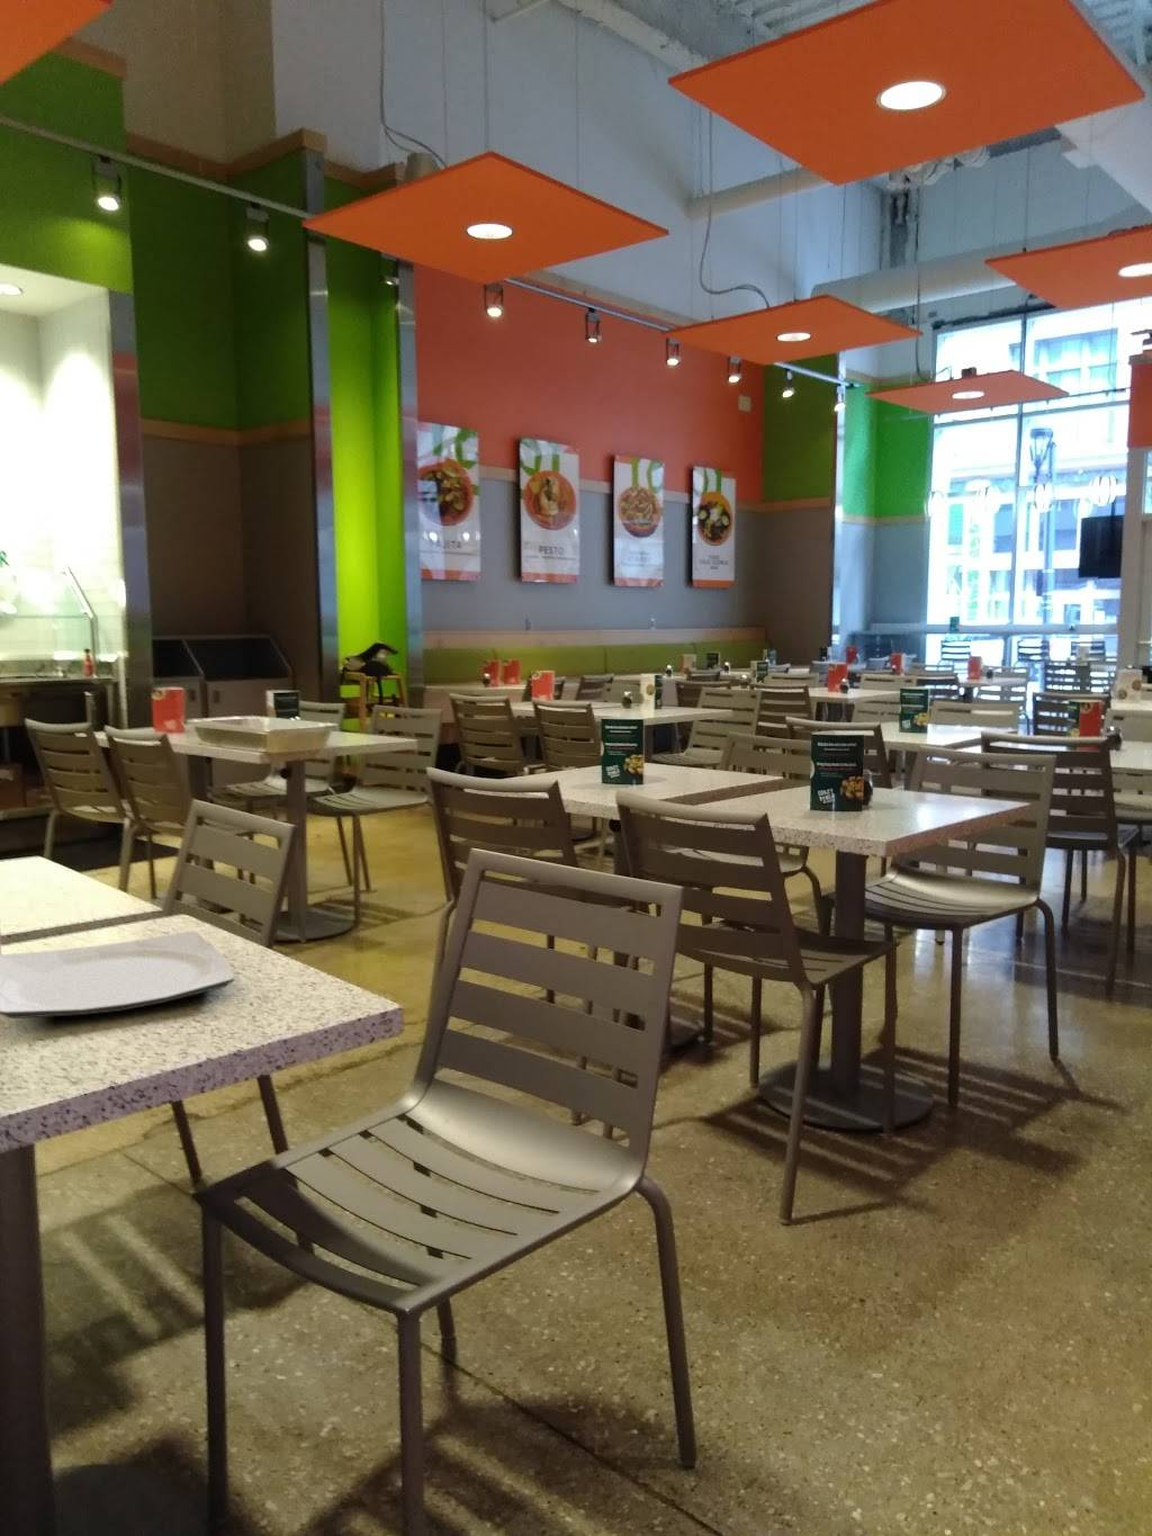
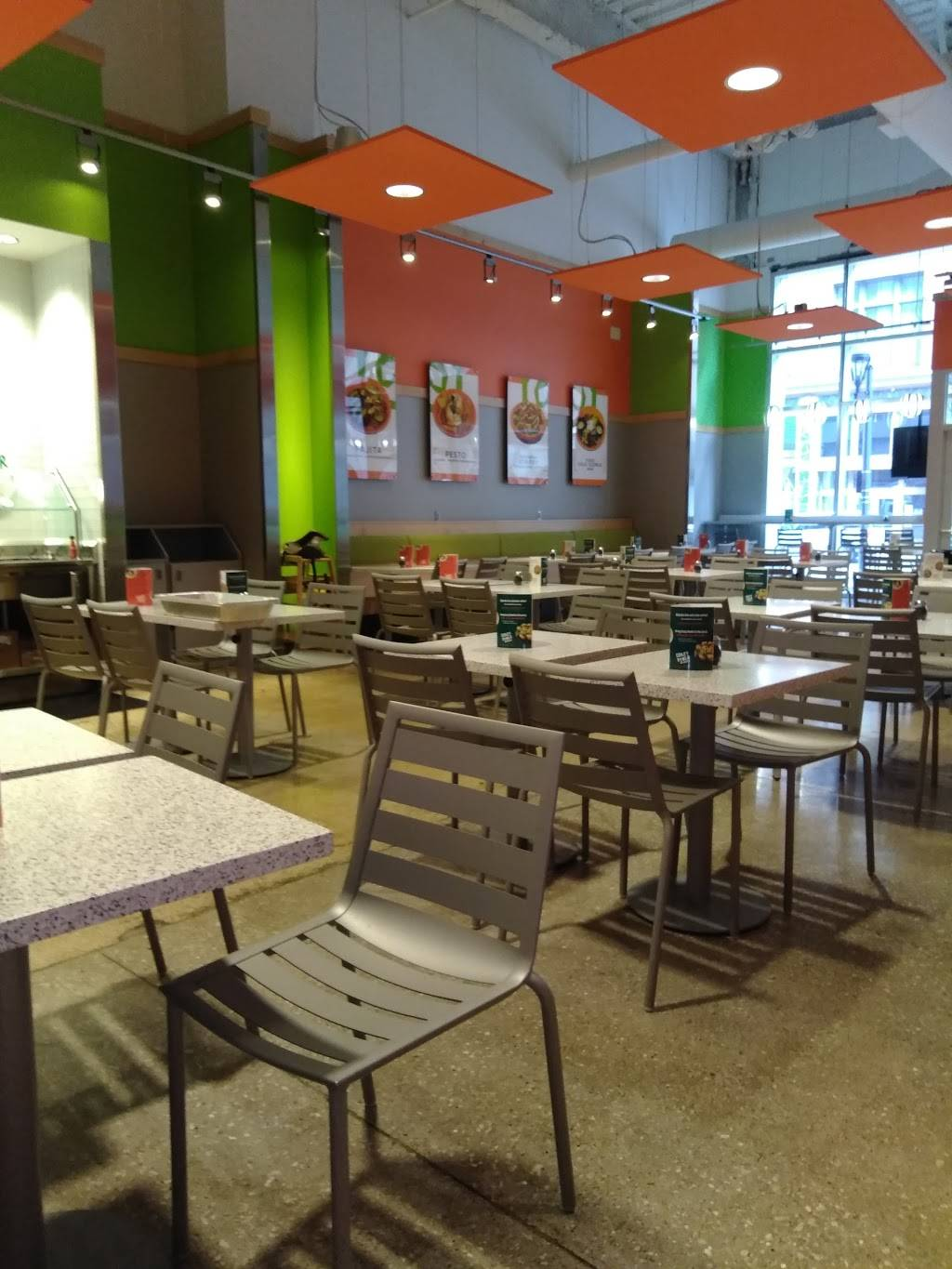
- plate [0,930,235,1019]
